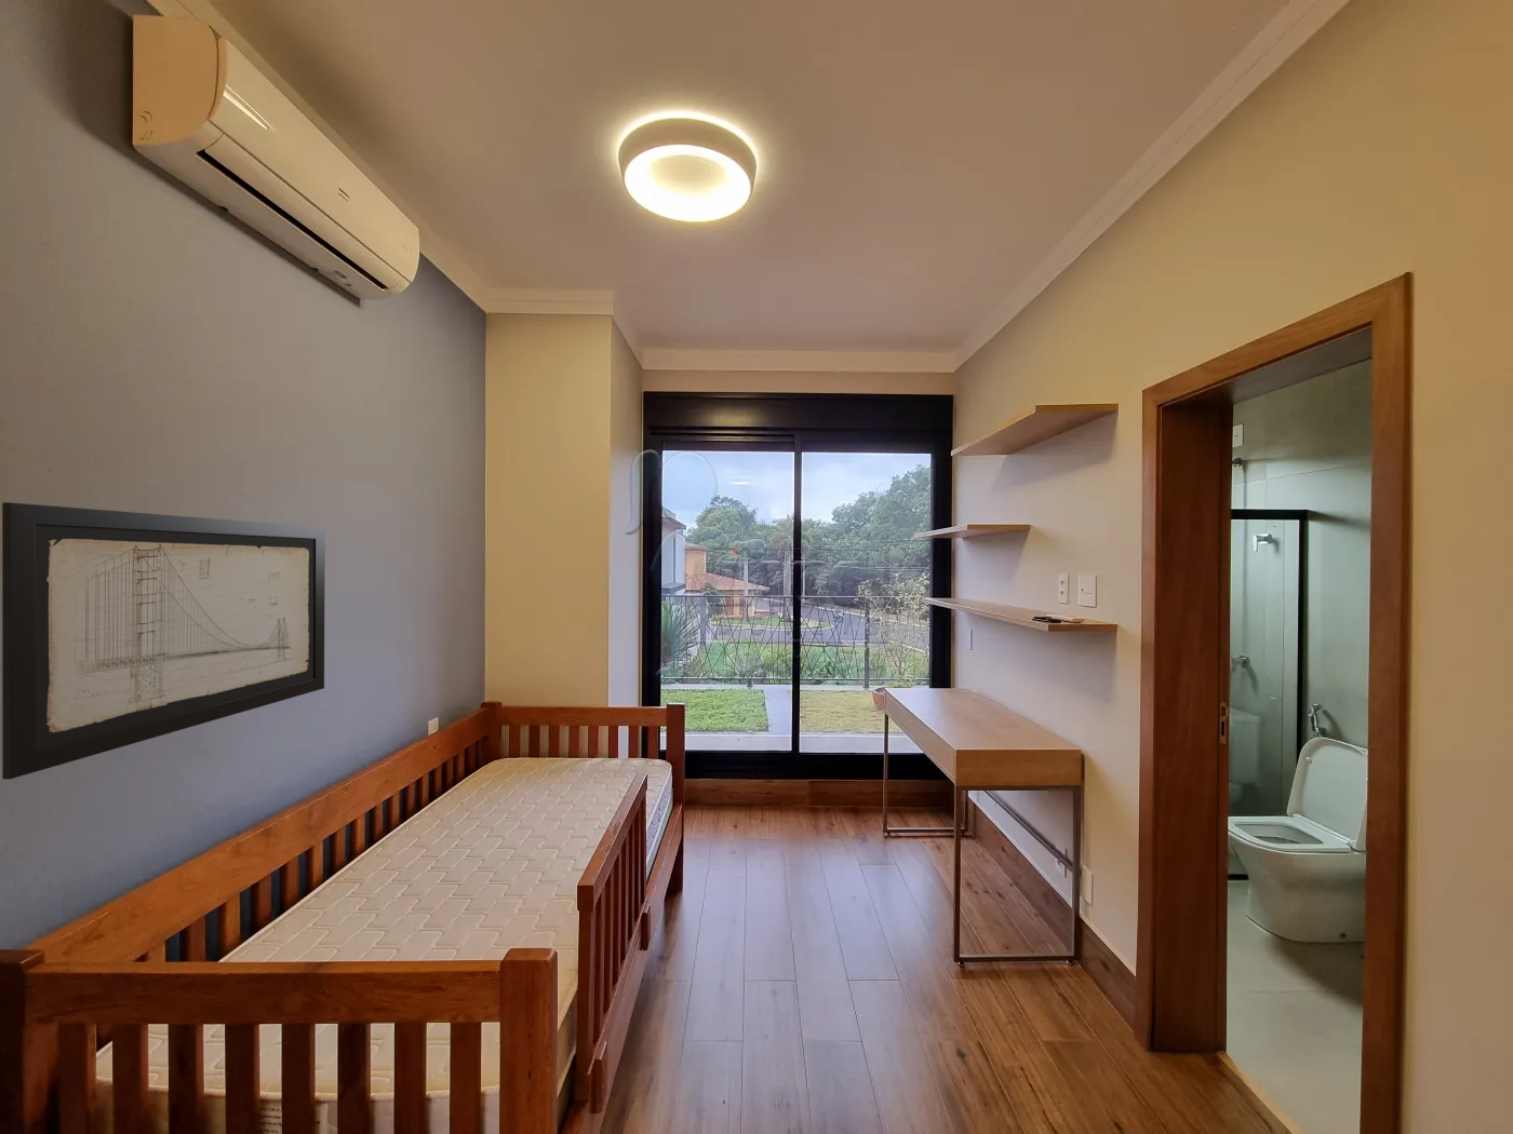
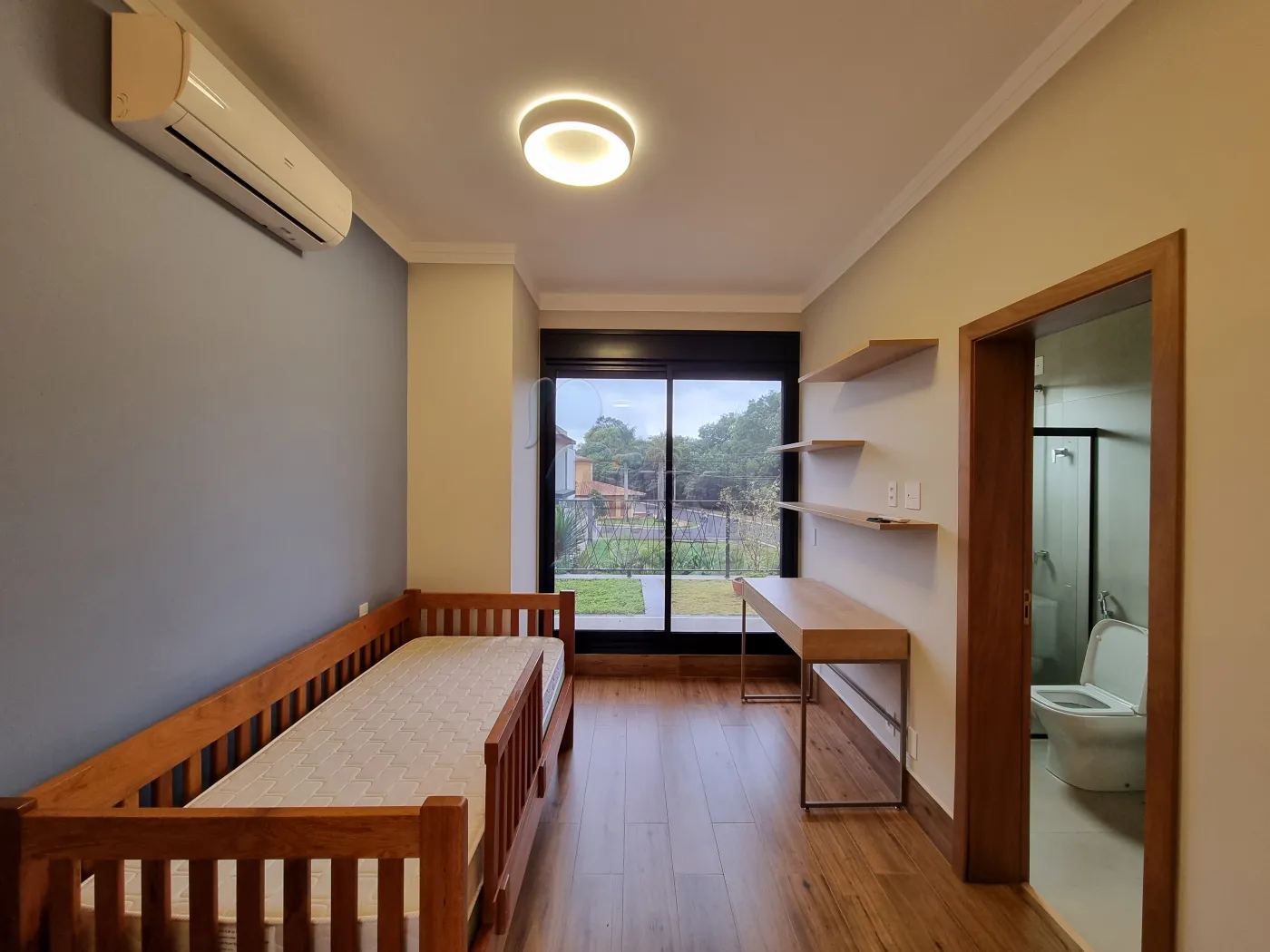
- wall art [1,501,326,780]
